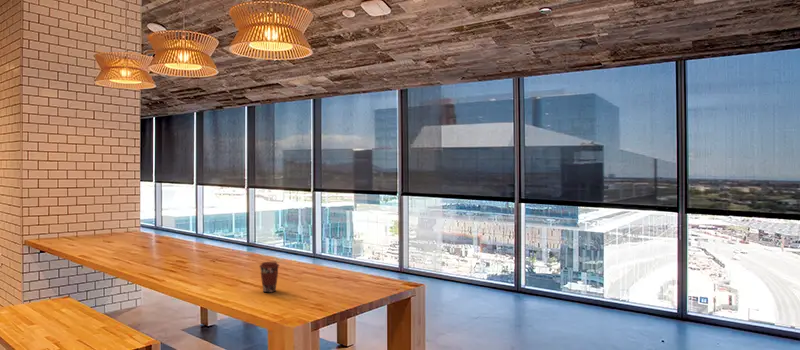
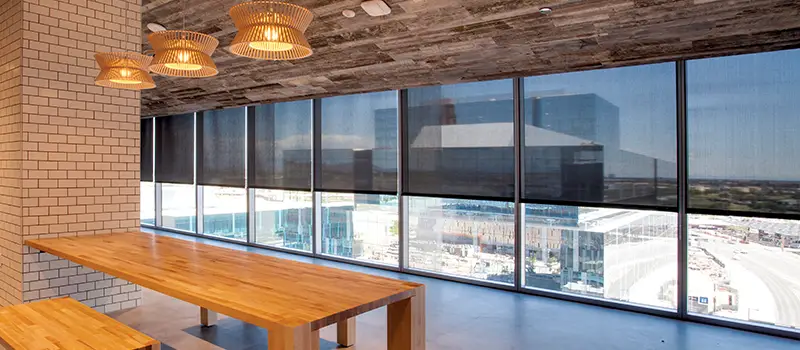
- coffee cup [258,261,280,293]
